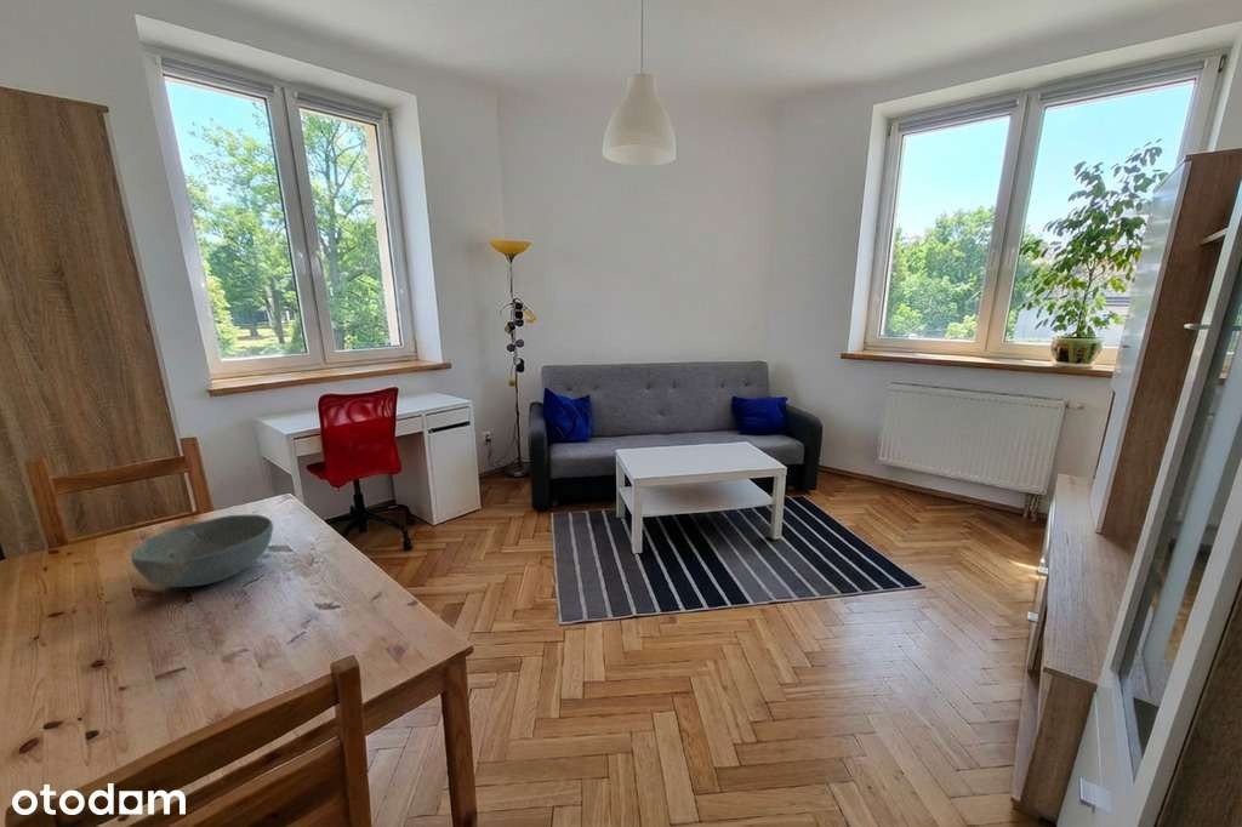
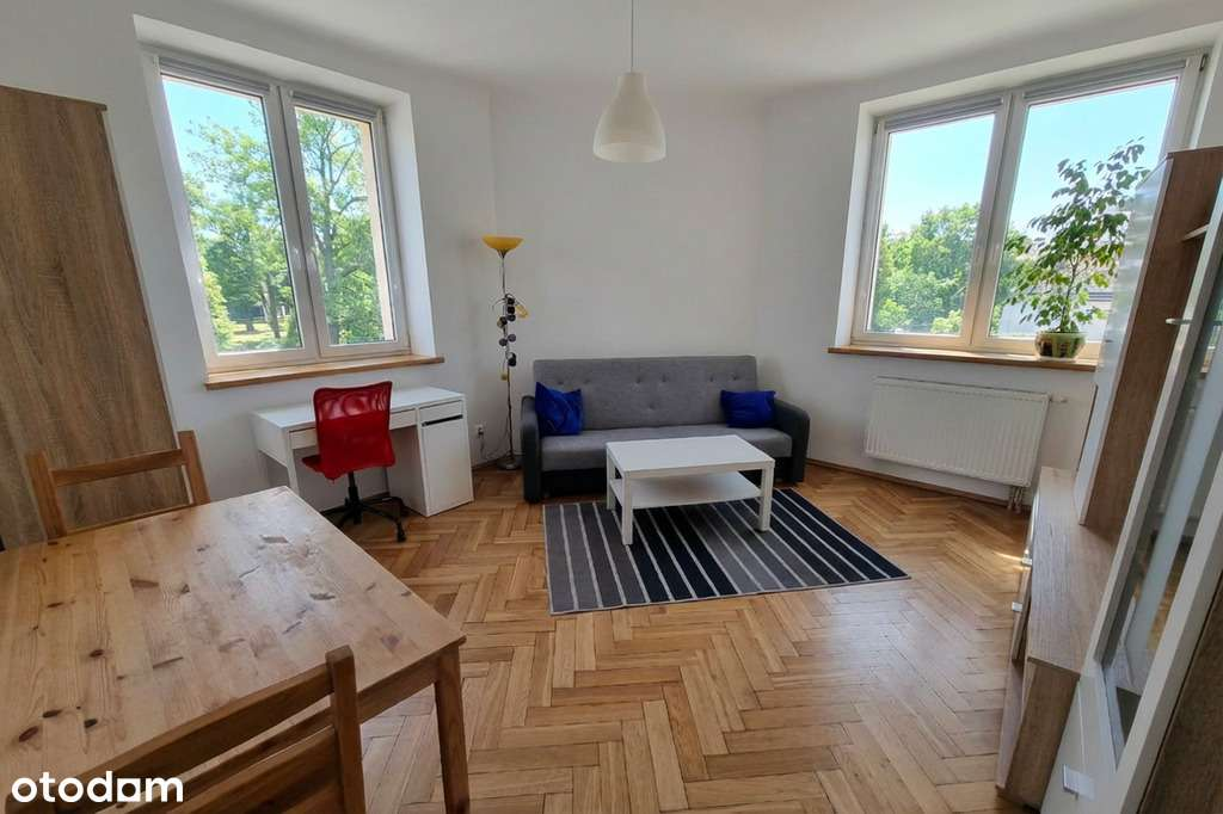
- bowl [130,514,274,588]
